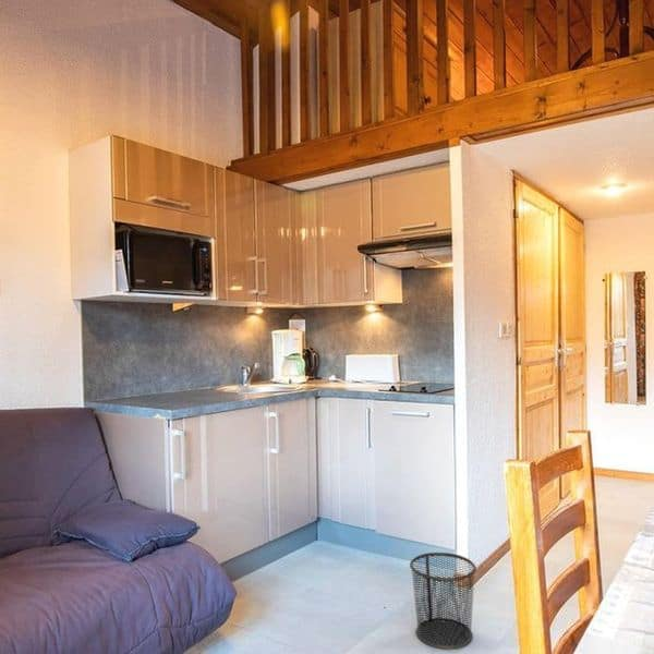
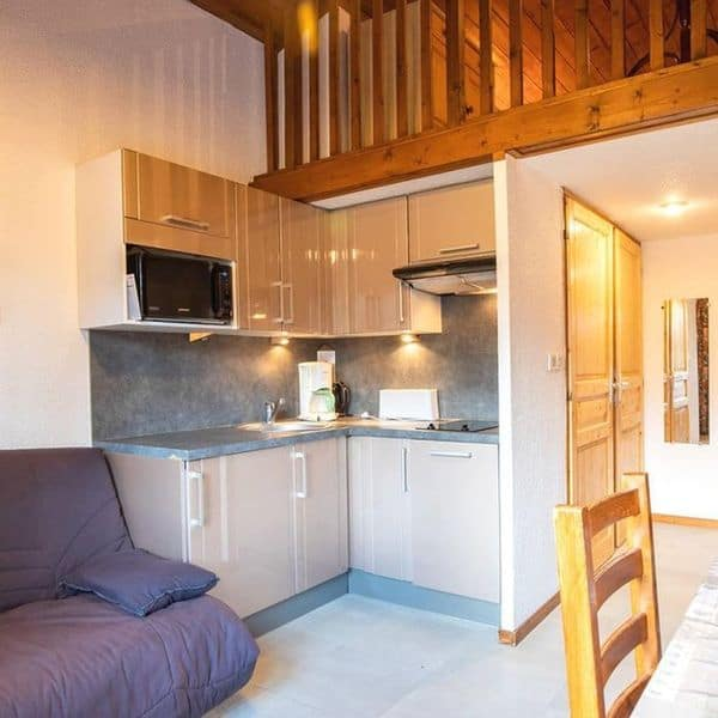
- waste bin [409,552,477,650]
